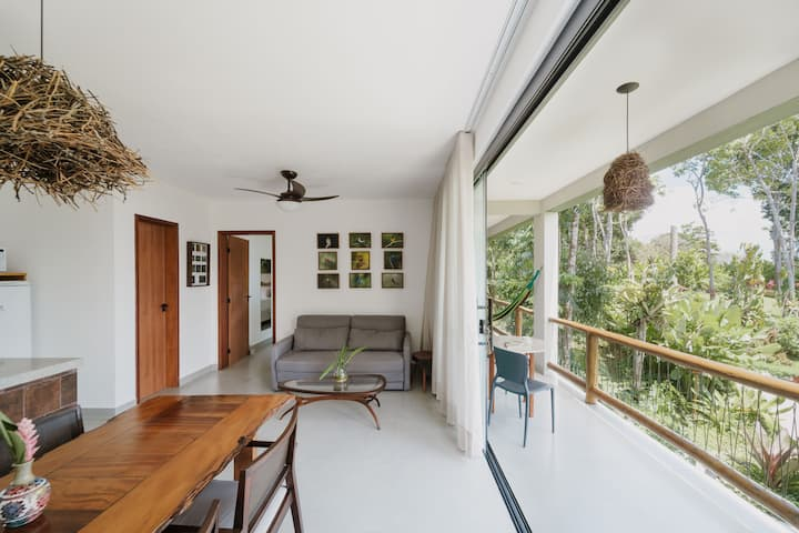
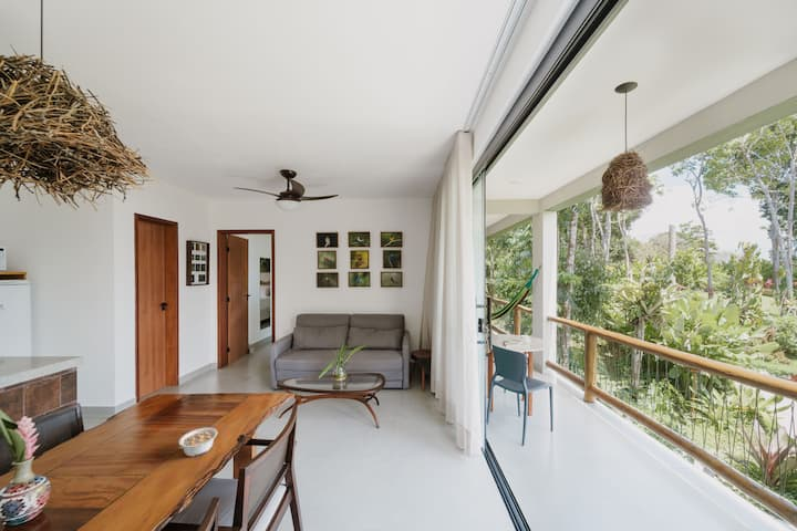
+ legume [178,427,218,458]
